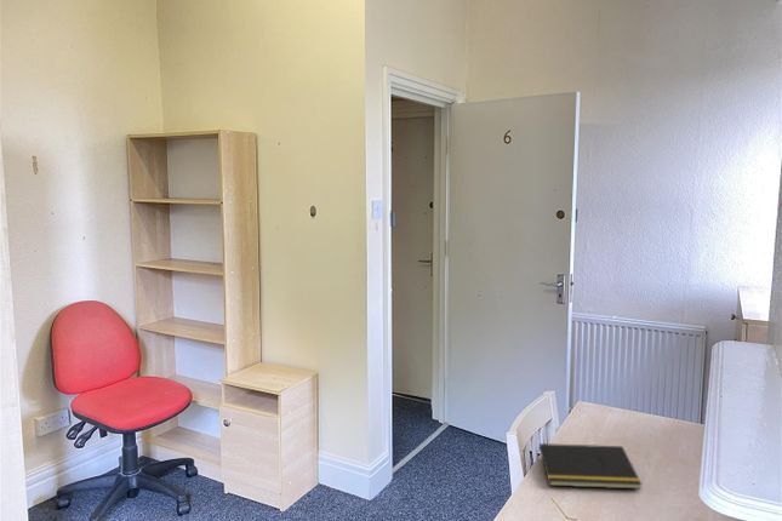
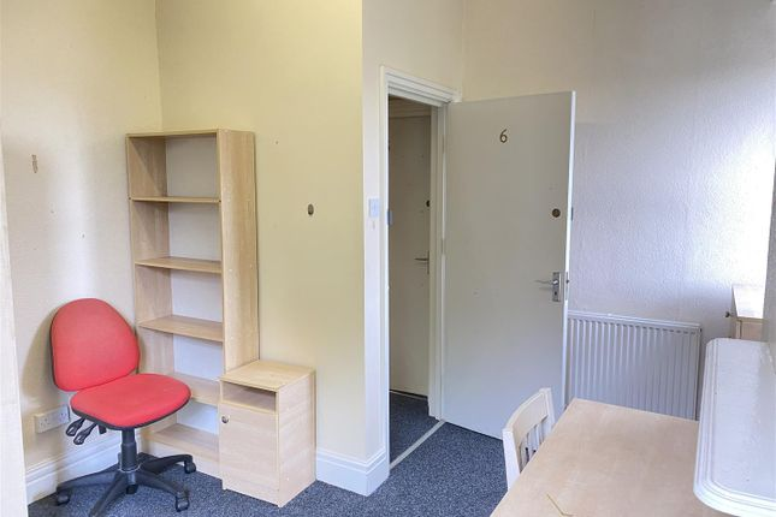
- notepad [536,442,643,491]
